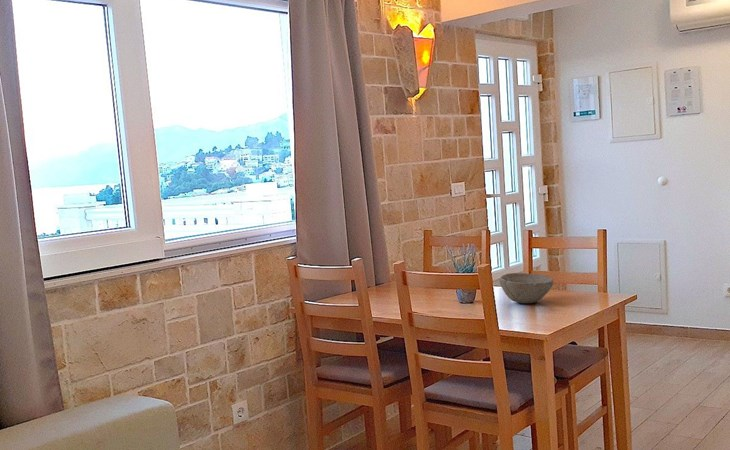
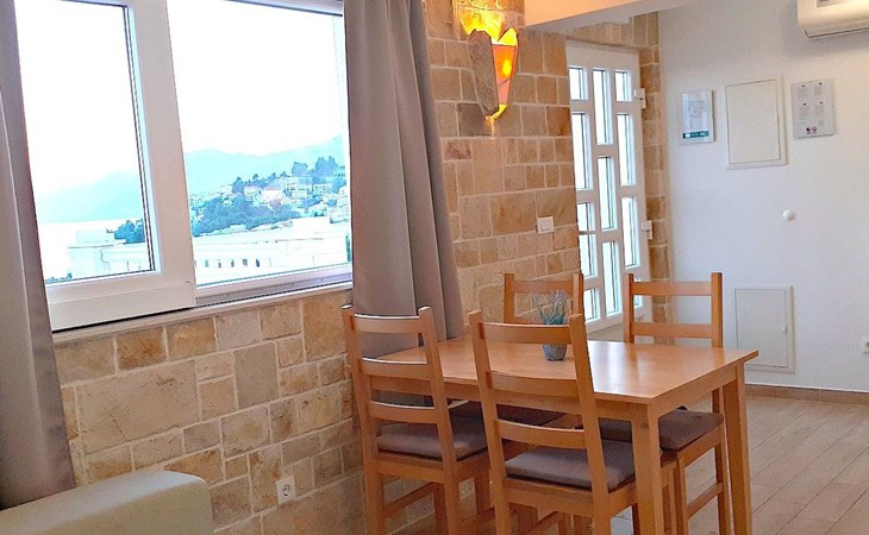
- bowl [498,272,554,304]
